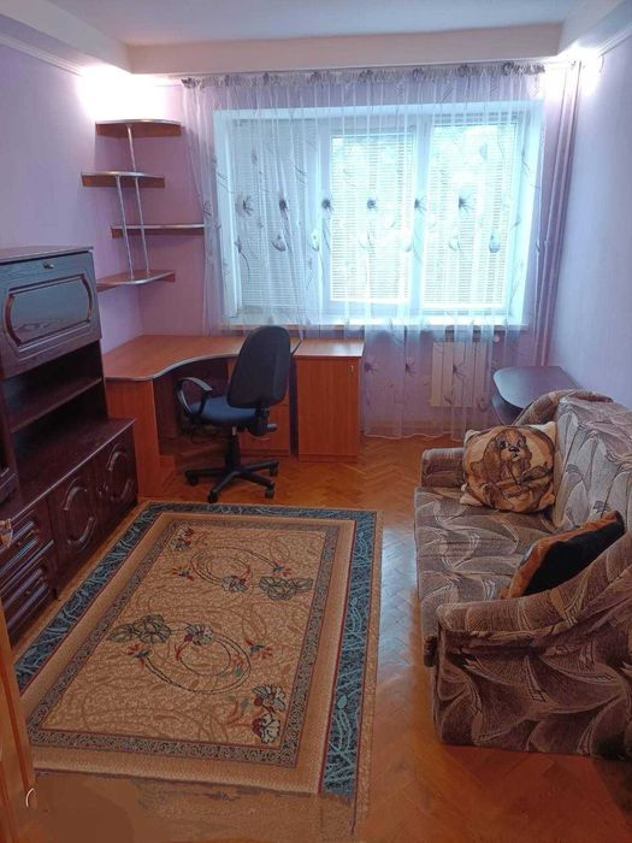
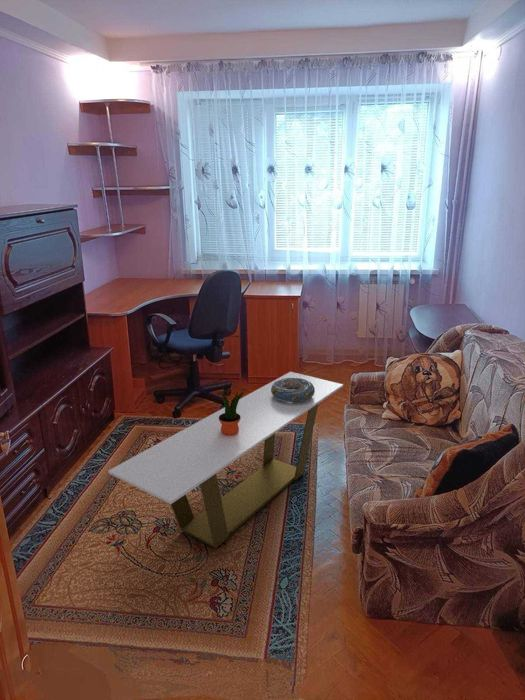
+ coffee table [107,371,344,550]
+ potted plant [219,388,245,436]
+ decorative bowl [271,377,315,403]
